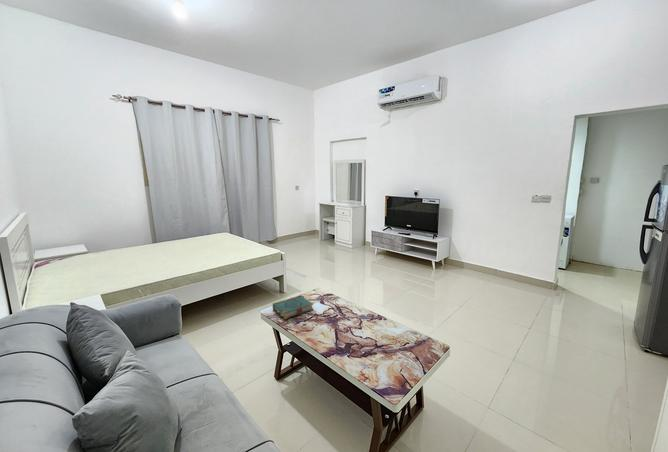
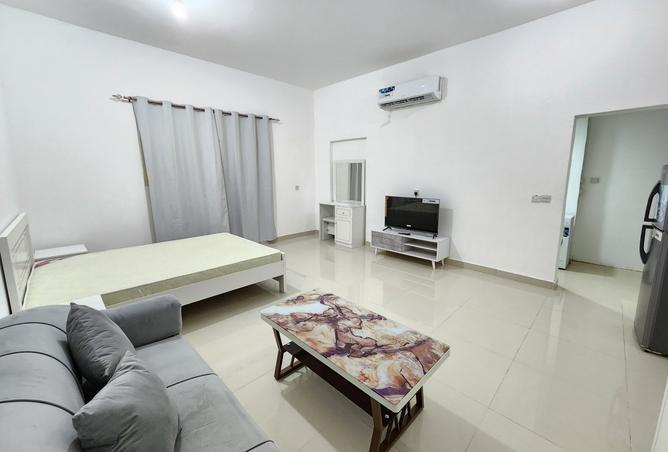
- book [272,295,315,320]
